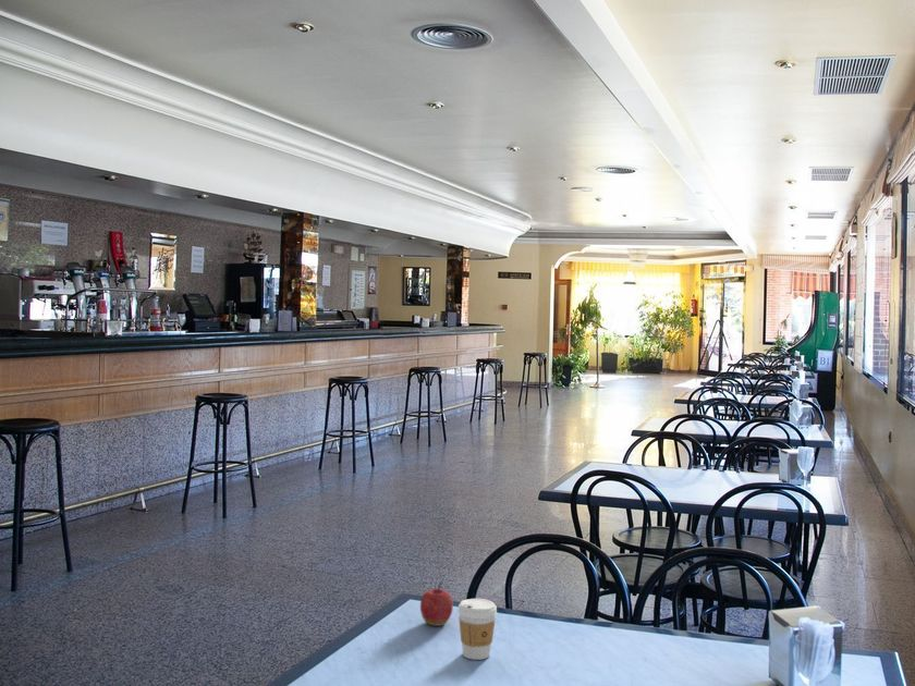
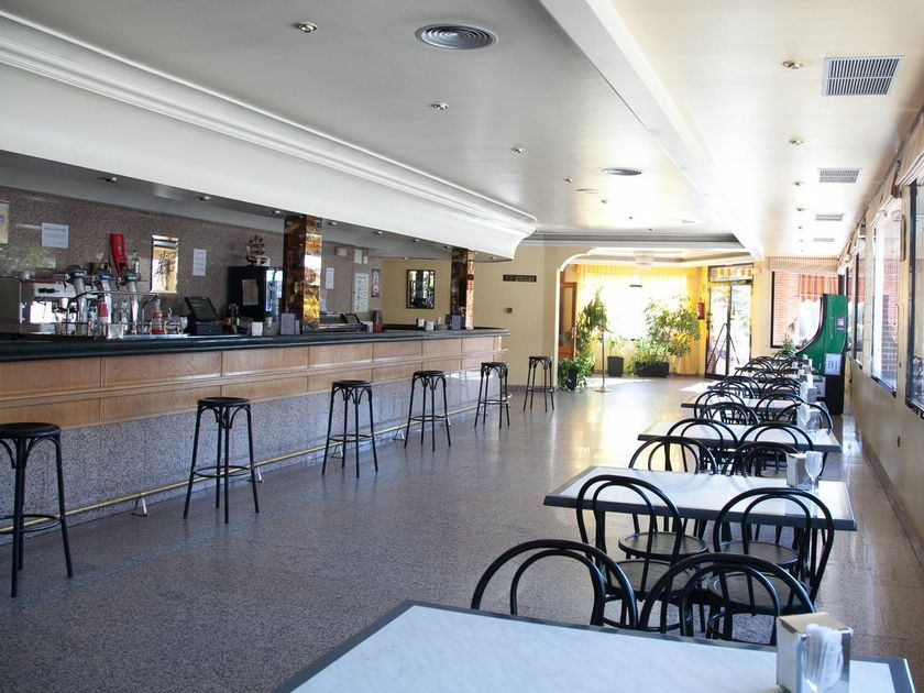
- apple [419,581,454,627]
- coffee cup [456,598,498,661]
